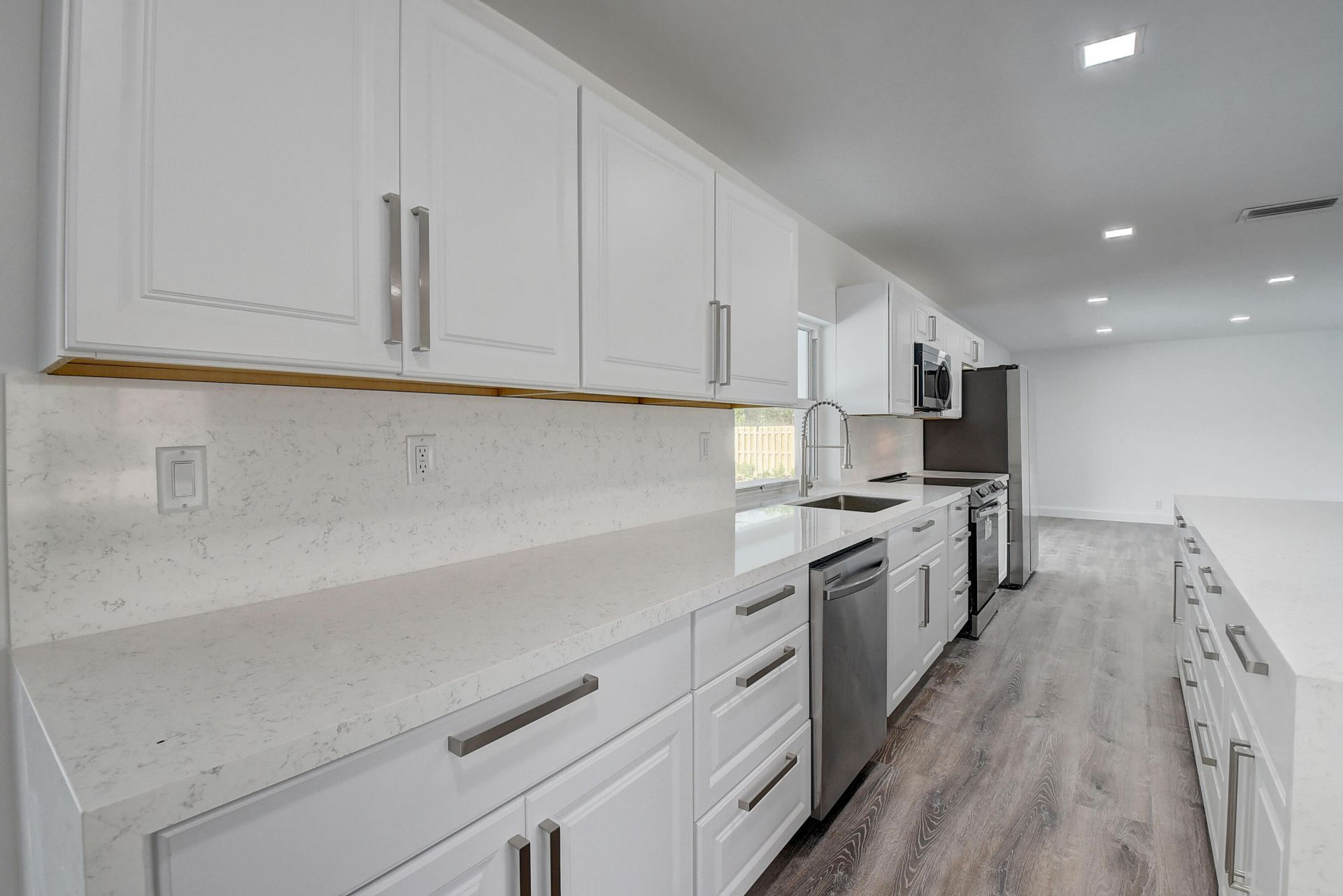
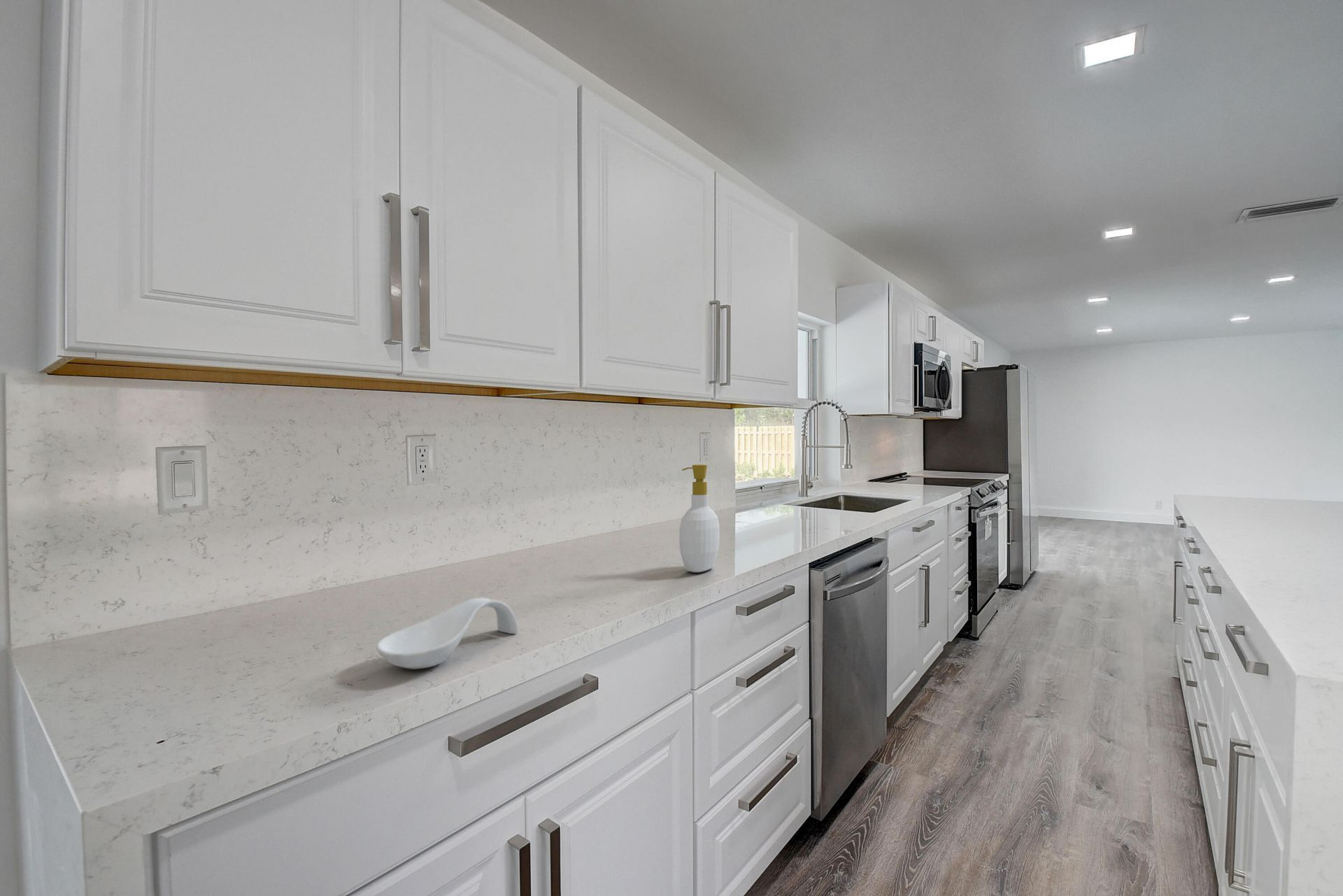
+ soap bottle [678,464,720,573]
+ spoon rest [376,597,519,669]
